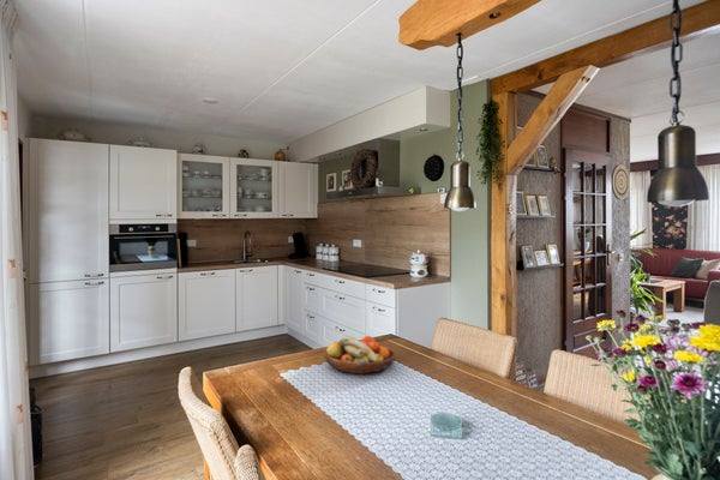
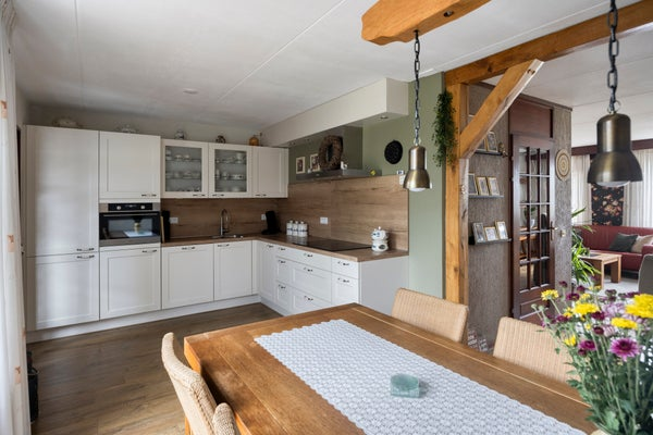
- fruit bowl [324,335,396,376]
